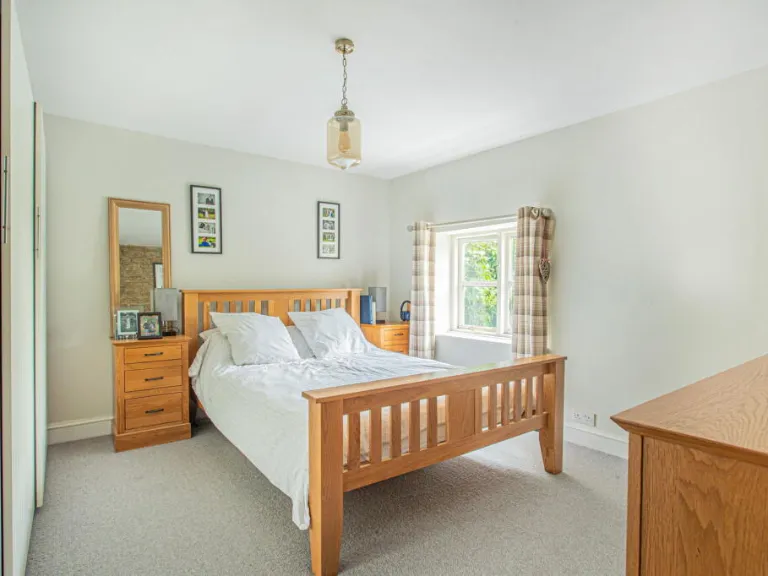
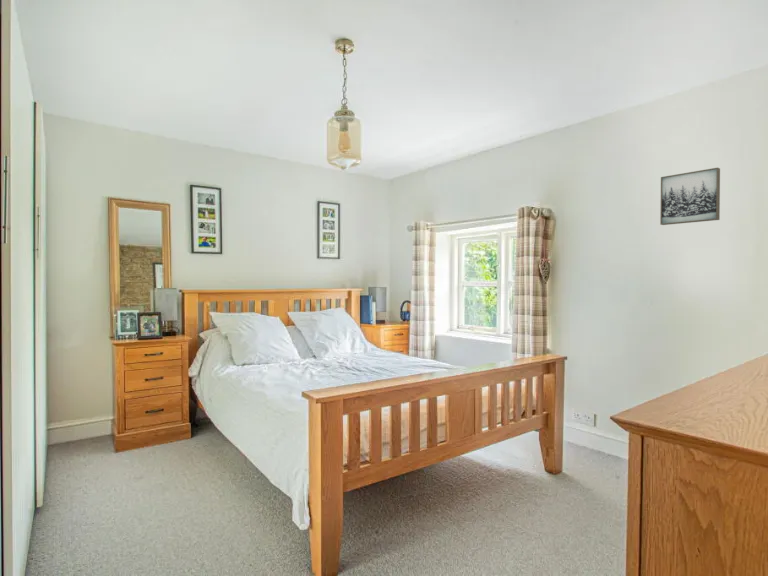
+ wall art [659,167,721,226]
